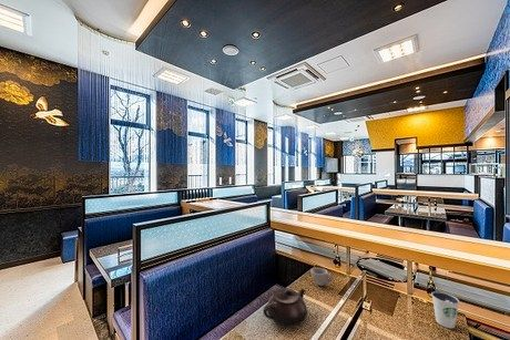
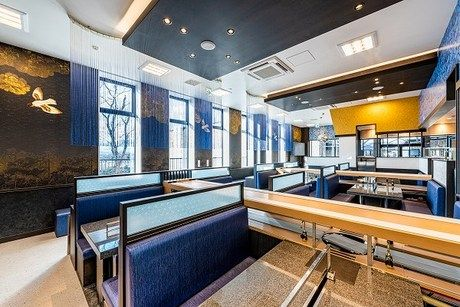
- cup [309,267,334,287]
- dixie cup [430,290,460,329]
- teapot [263,287,308,327]
